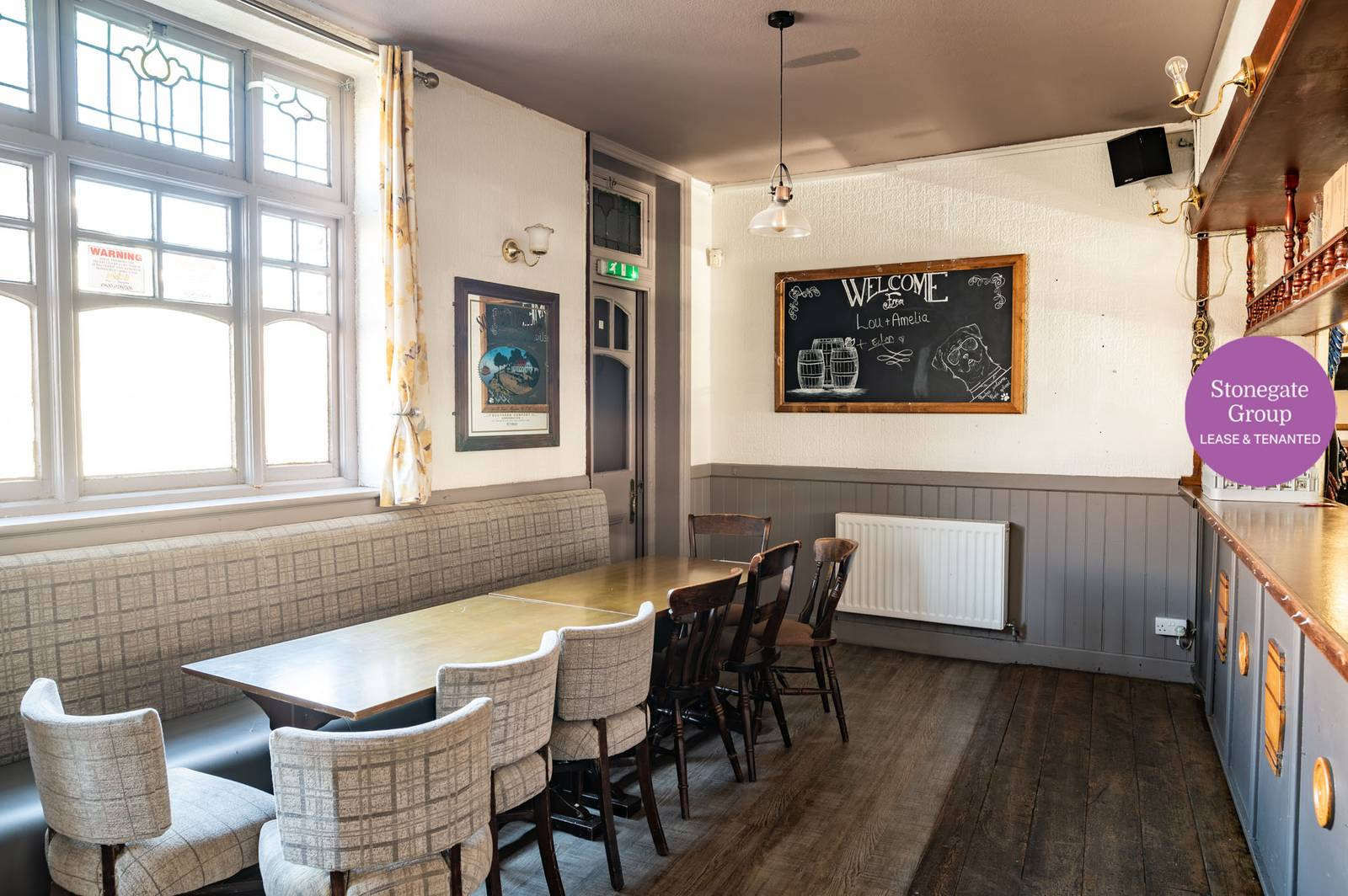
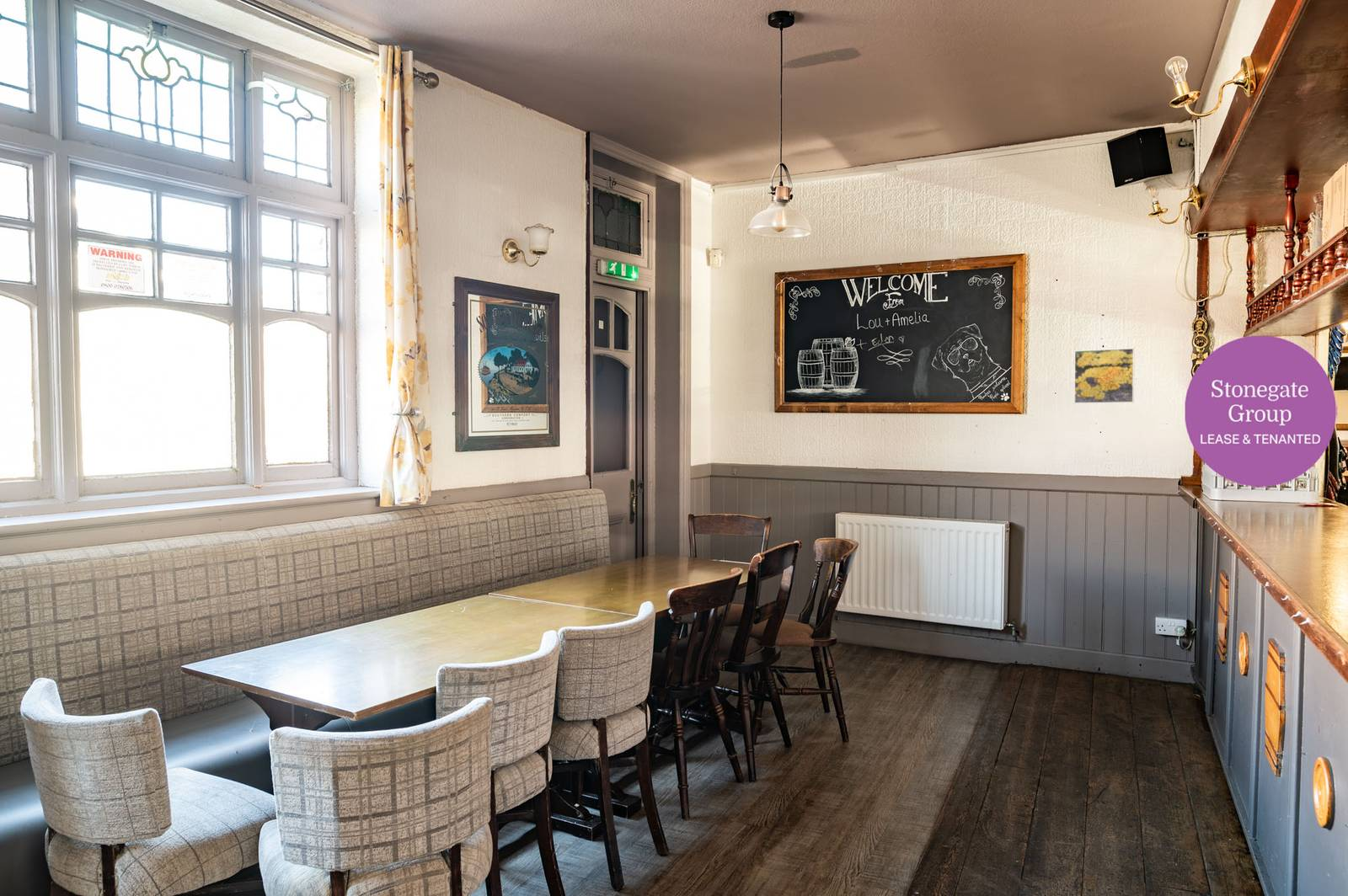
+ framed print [1073,347,1135,404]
